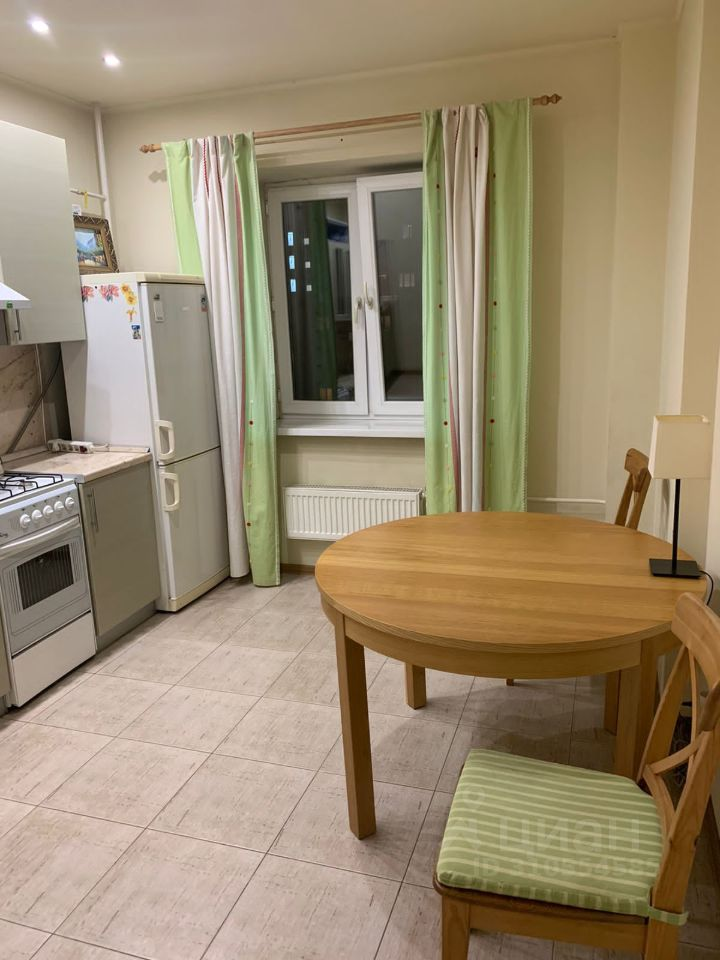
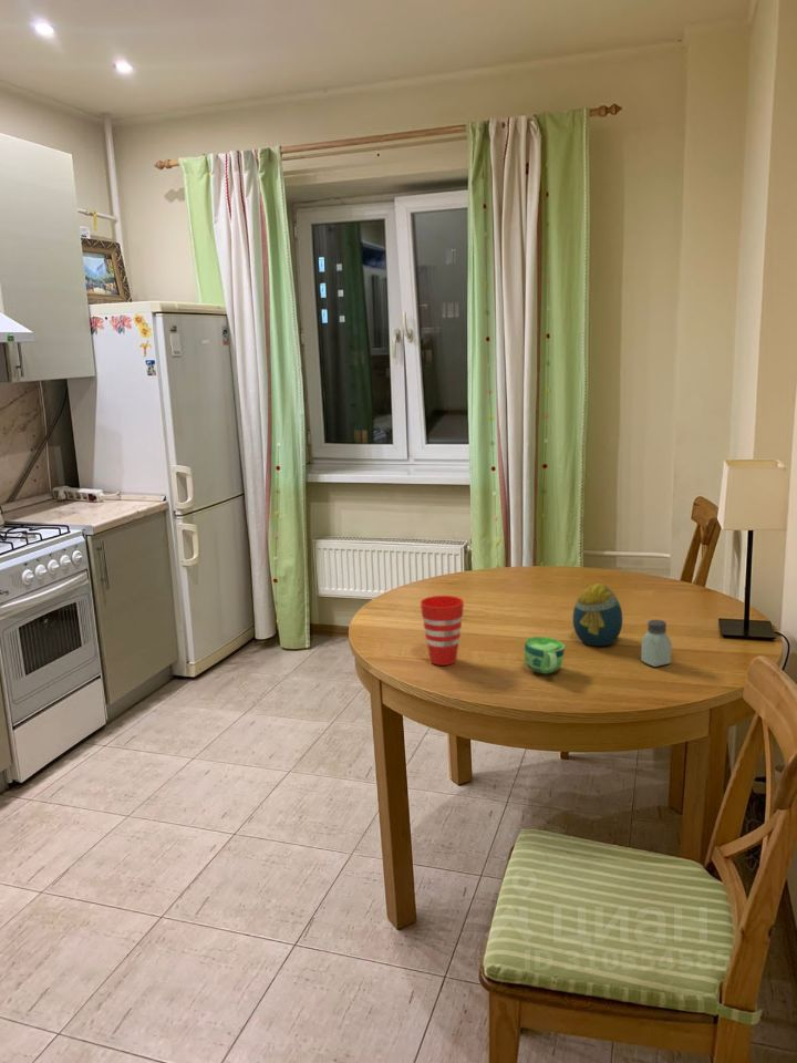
+ cup [524,636,566,674]
+ decorative egg [572,582,623,647]
+ cup [420,595,465,667]
+ saltshaker [640,619,673,668]
